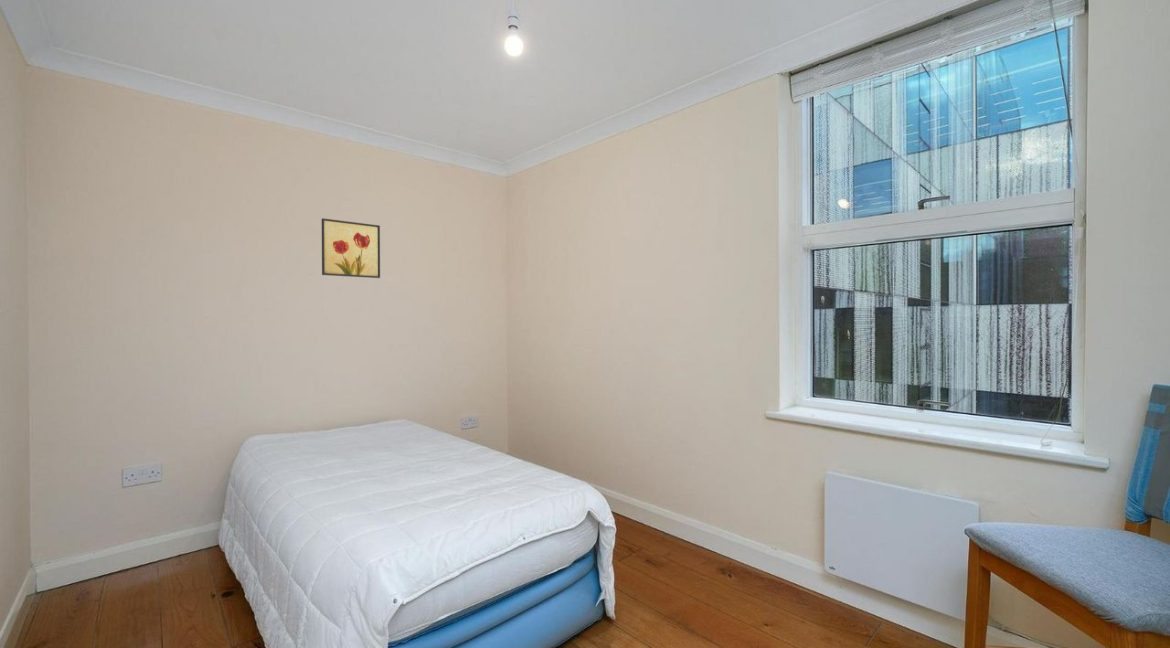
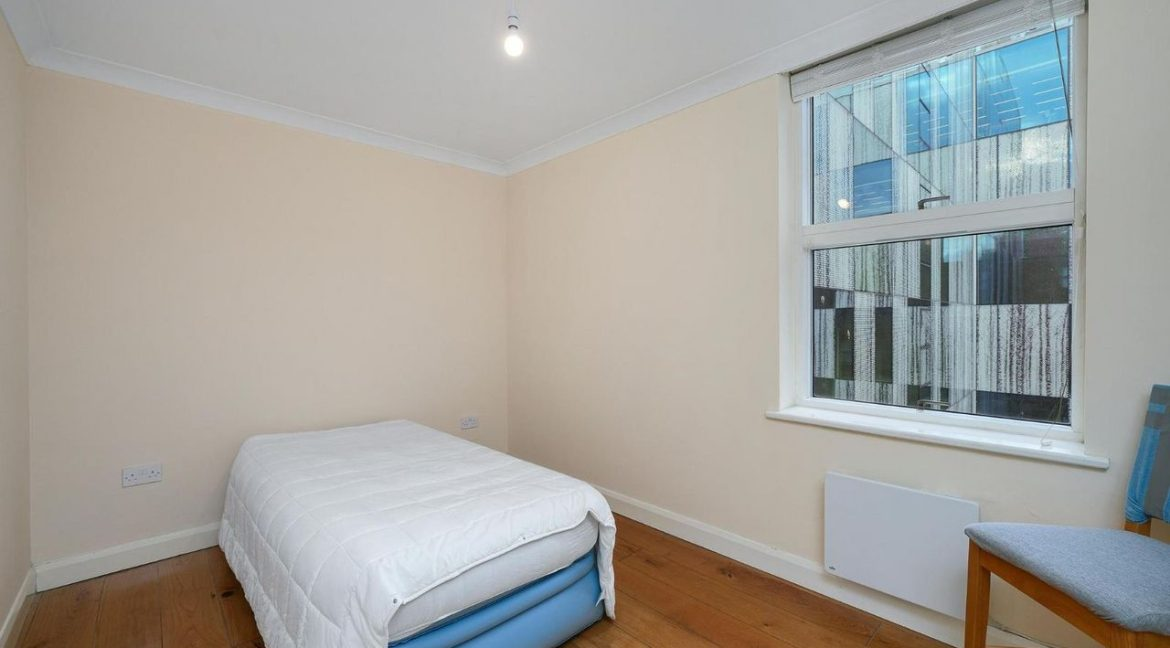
- wall art [321,217,381,279]
